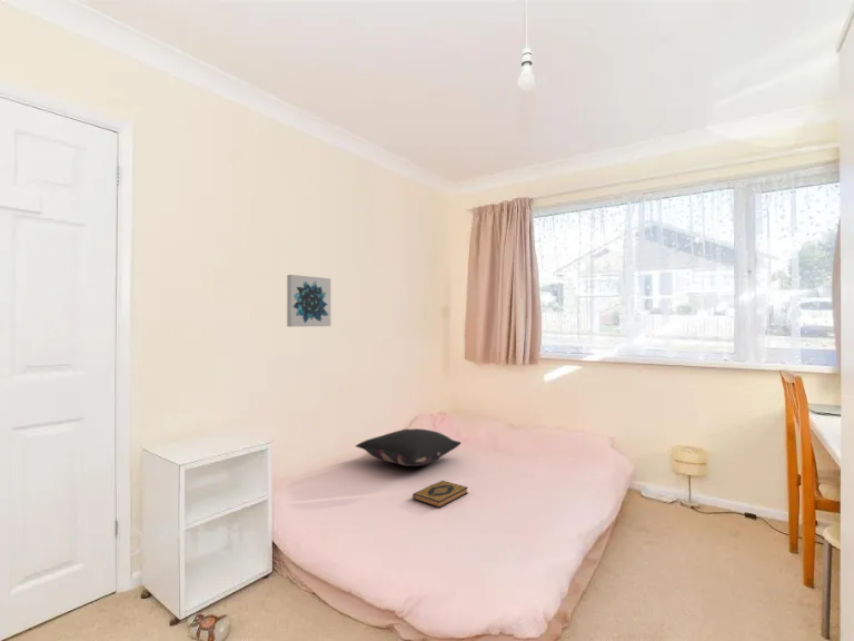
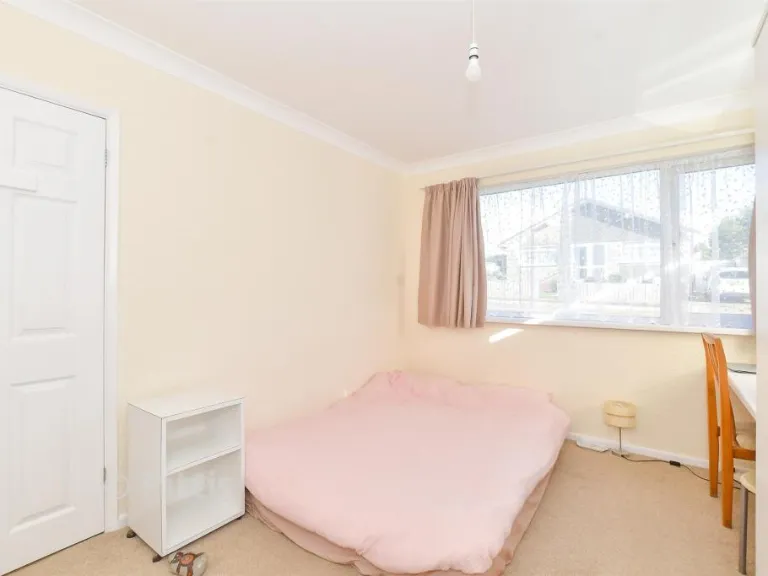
- wall art [286,274,331,328]
- hardback book [411,480,469,509]
- pillow [355,427,463,467]
